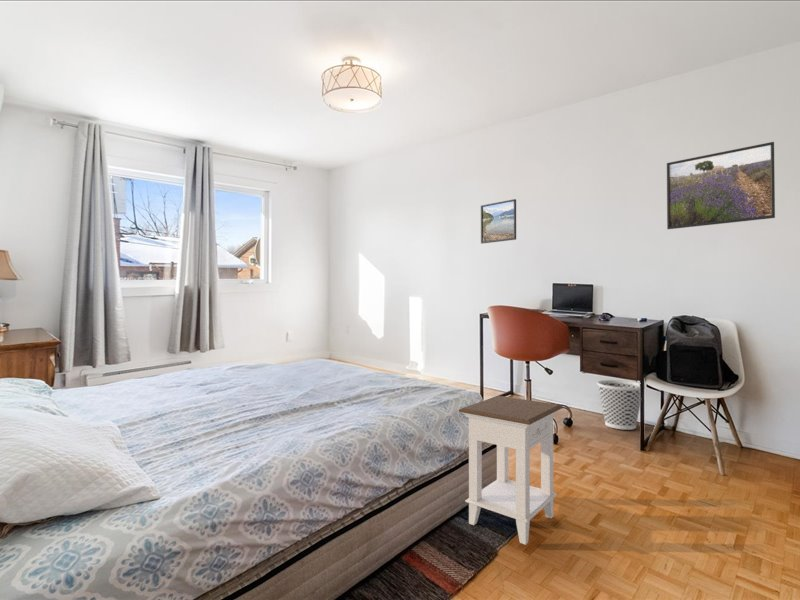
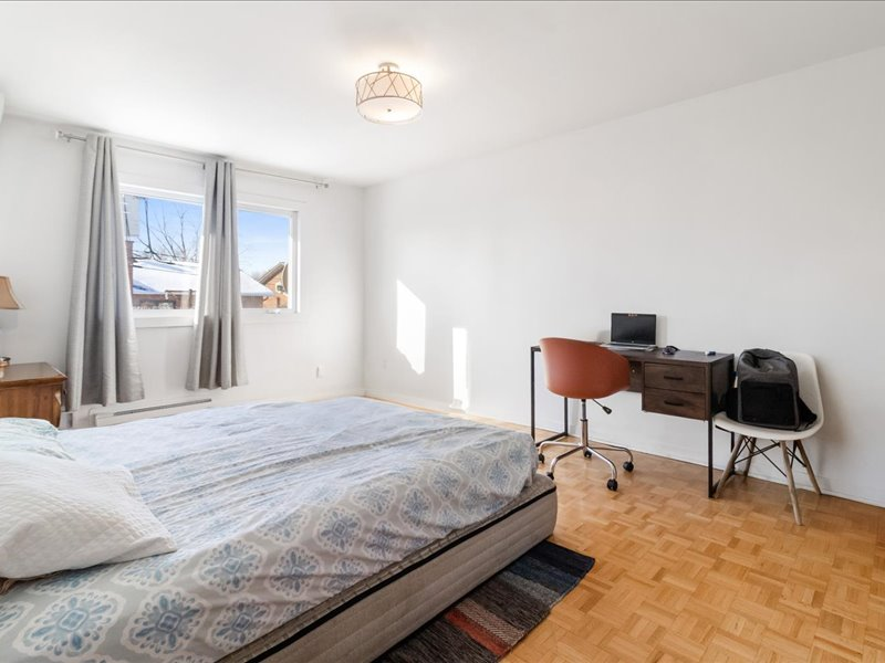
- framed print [480,198,517,245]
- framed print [666,141,776,230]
- wastebasket [596,379,641,431]
- nightstand [458,395,563,546]
